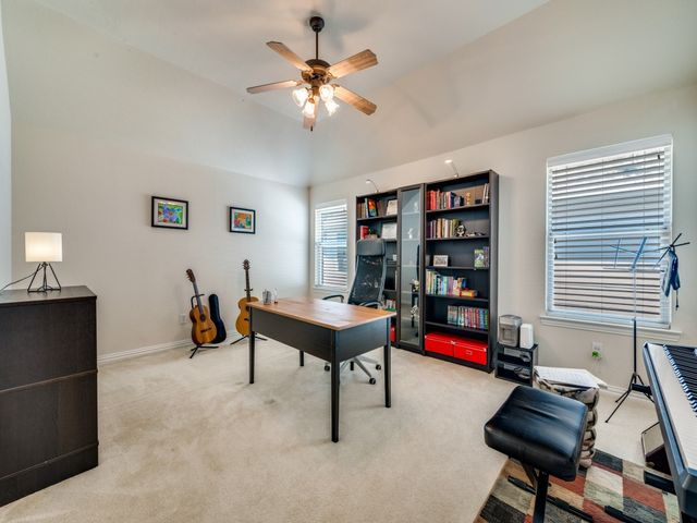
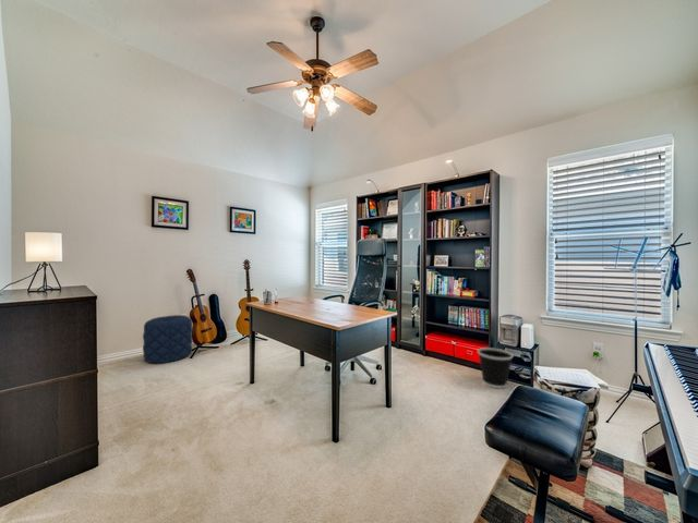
+ wastebasket [477,346,515,389]
+ pouf [142,314,193,364]
